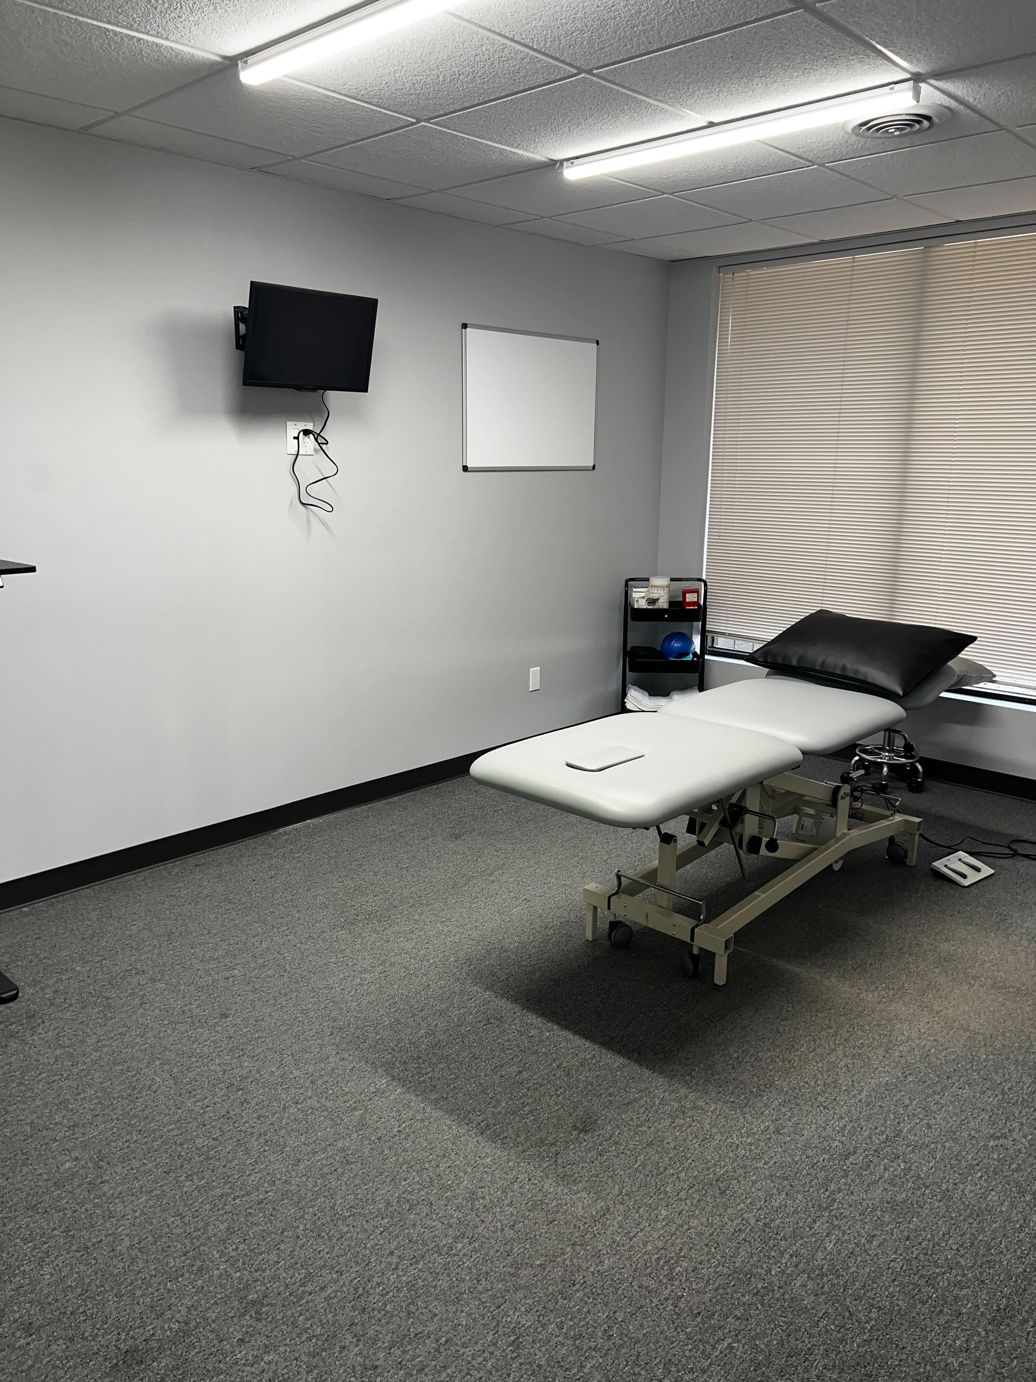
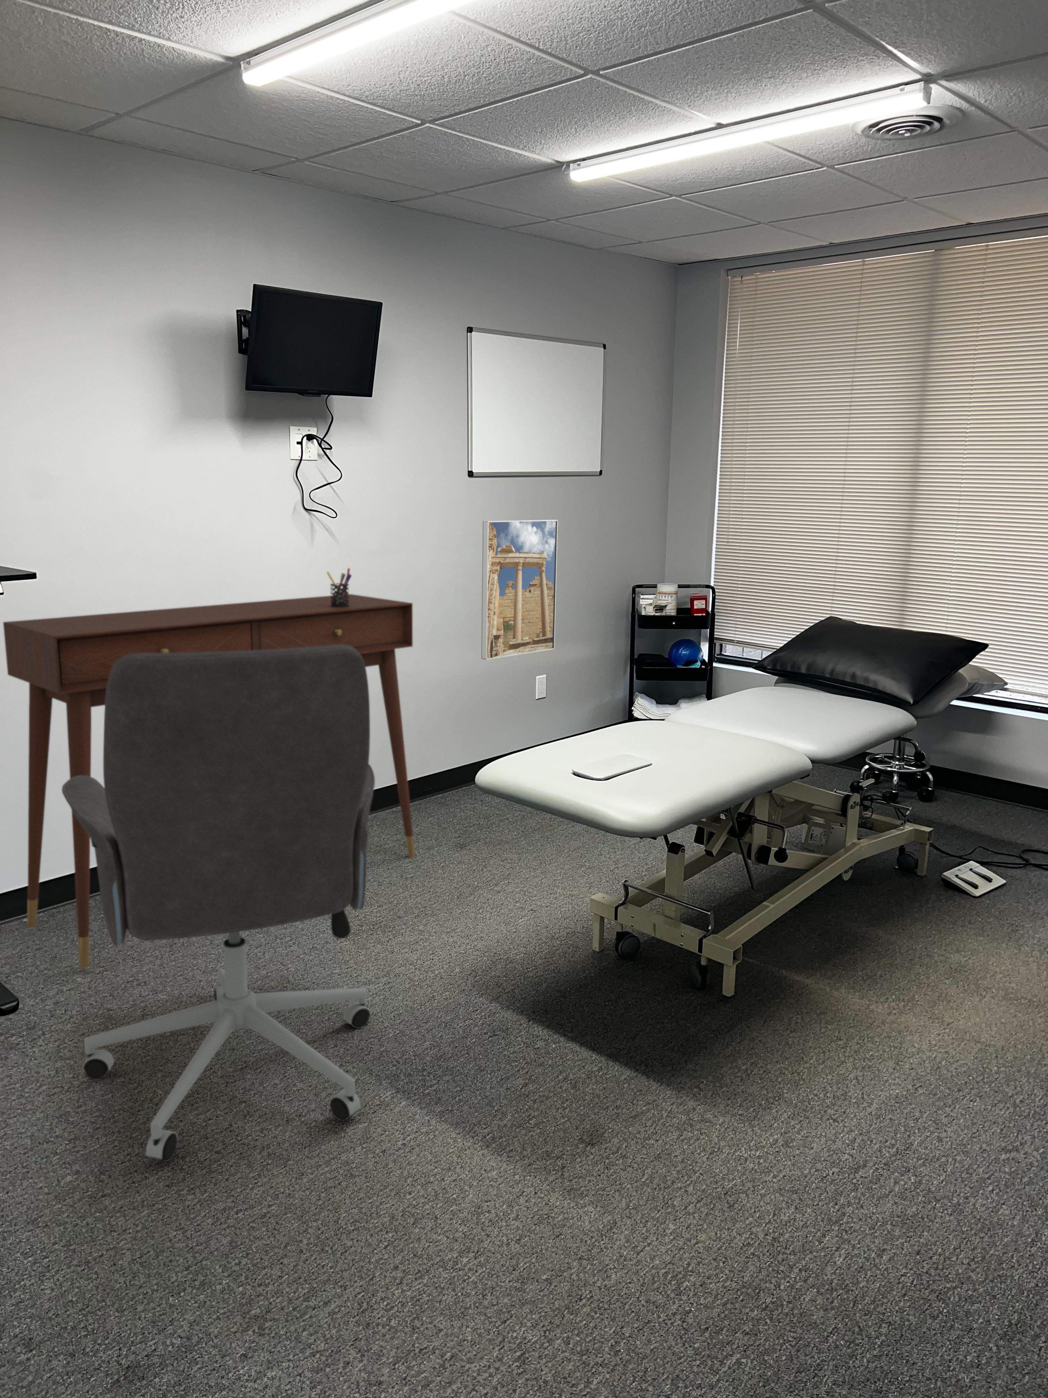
+ desk [3,593,415,969]
+ office chair [62,644,375,1161]
+ pen holder [326,568,352,608]
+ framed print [481,520,558,660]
